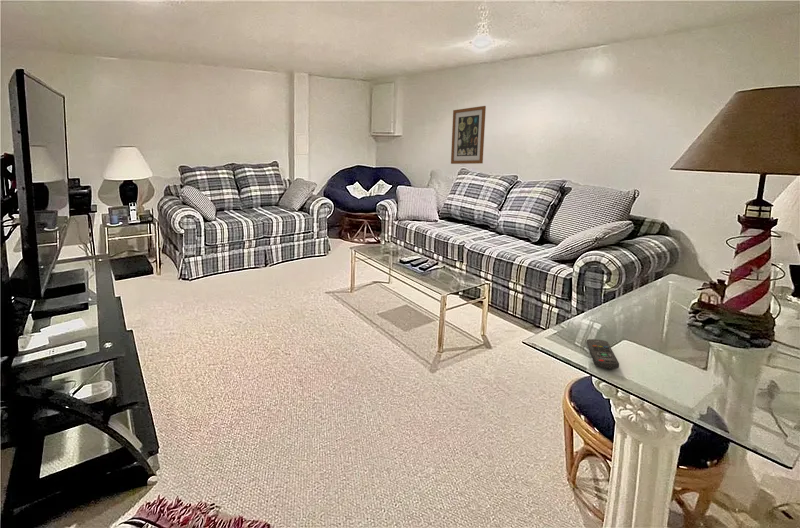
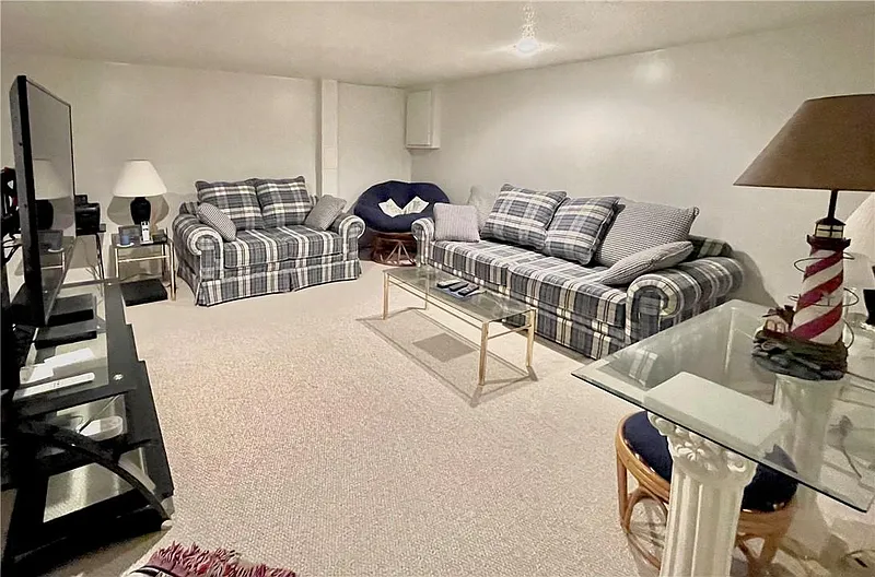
- remote control [586,338,620,370]
- wall art [450,105,487,165]
